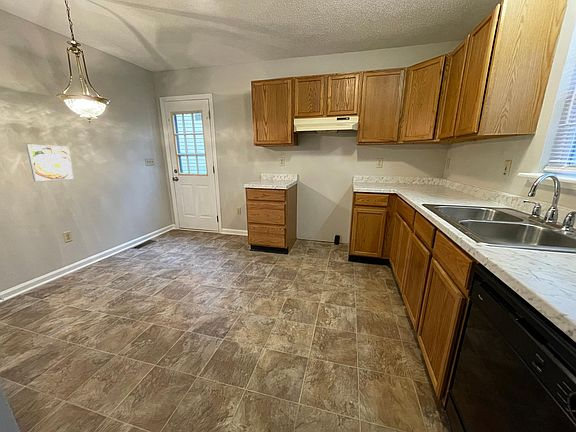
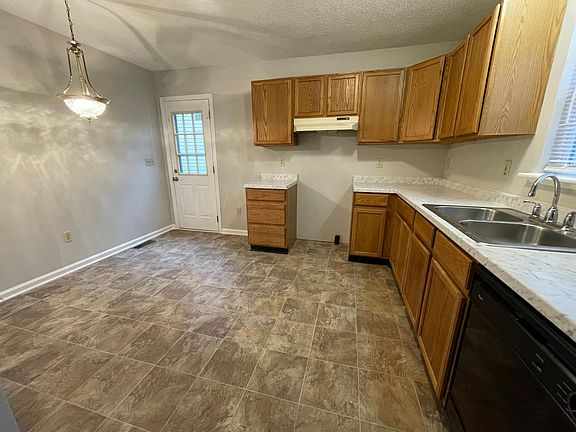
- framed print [25,143,75,183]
